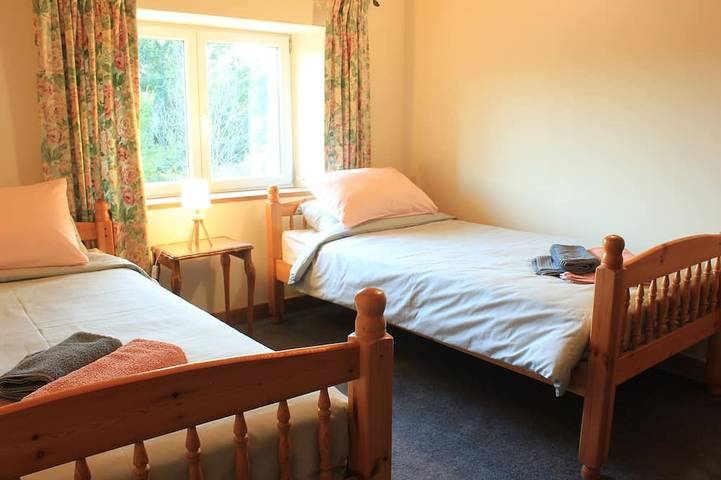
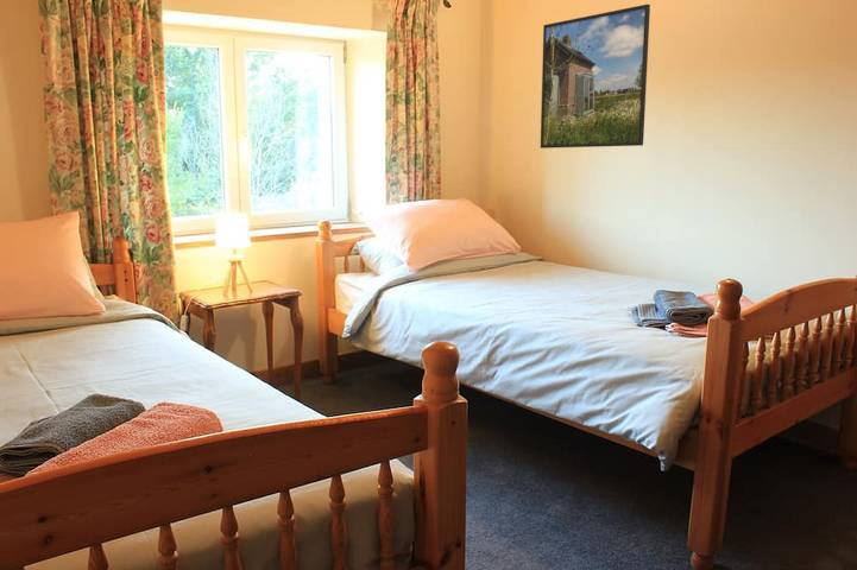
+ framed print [540,4,651,150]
